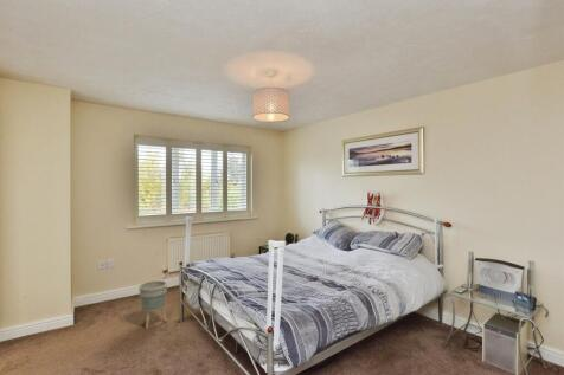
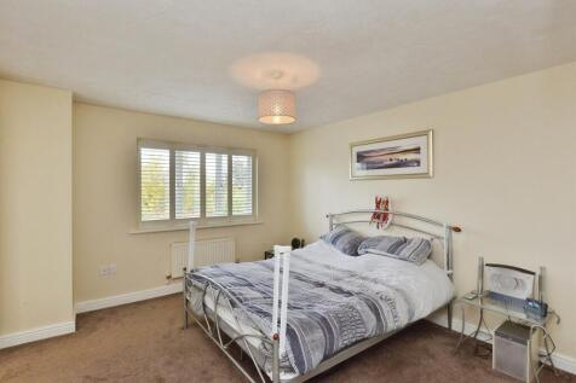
- planter [137,279,168,330]
